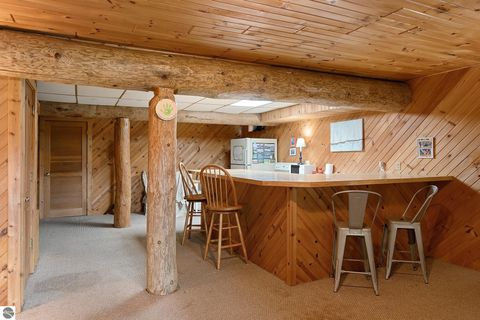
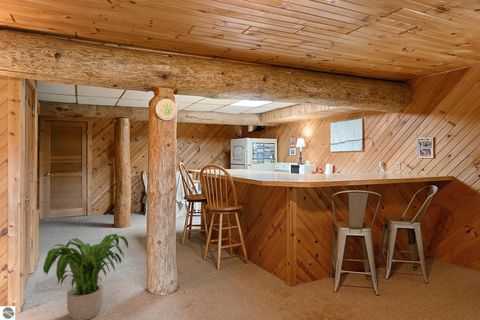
+ potted plant [42,233,129,320]
